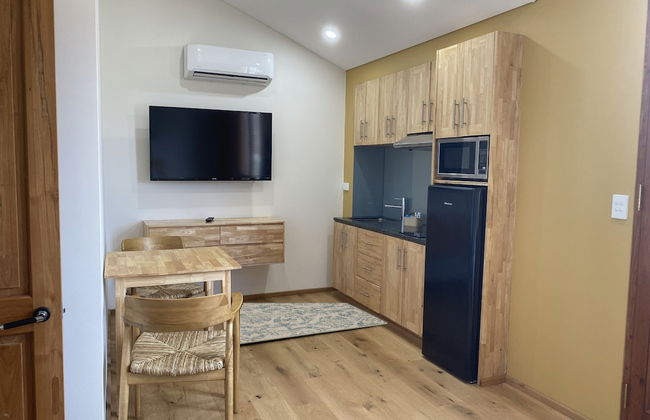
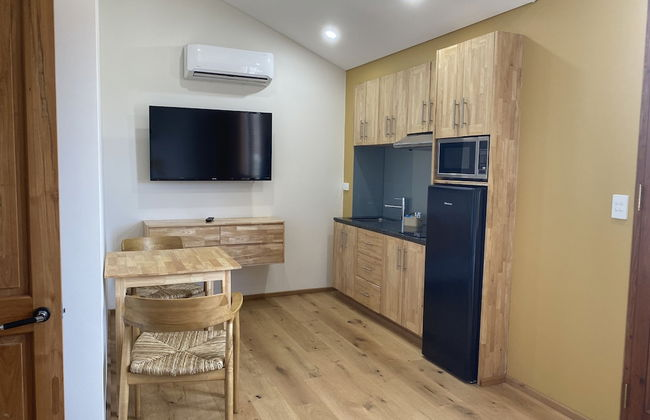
- rug [239,302,389,345]
